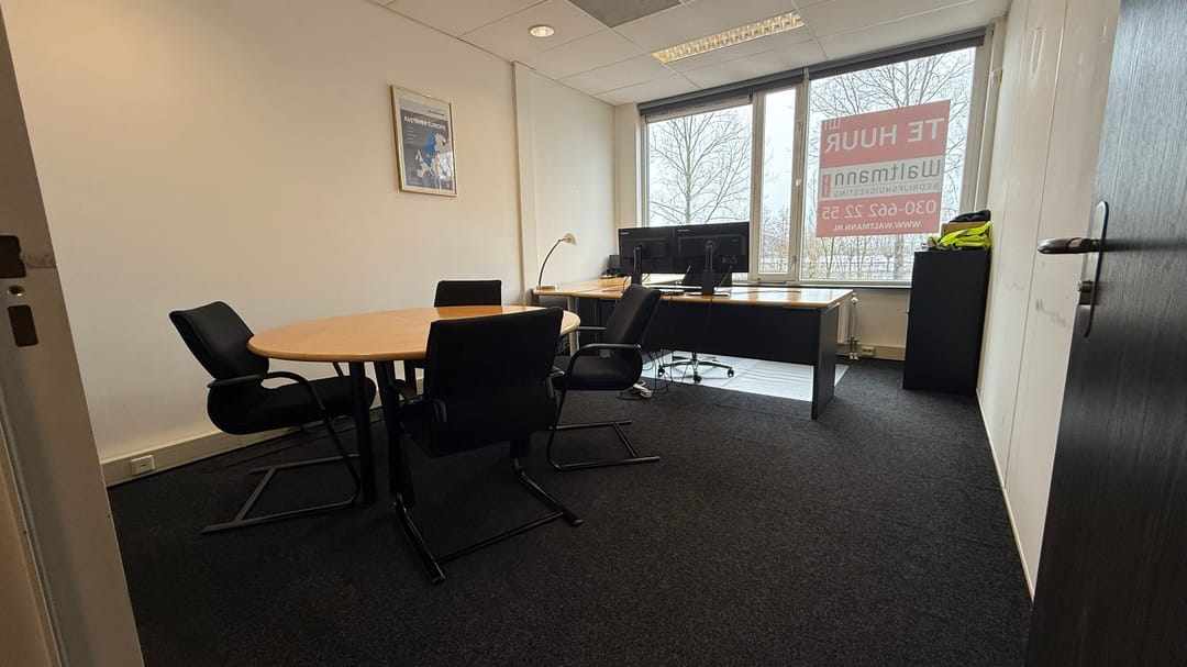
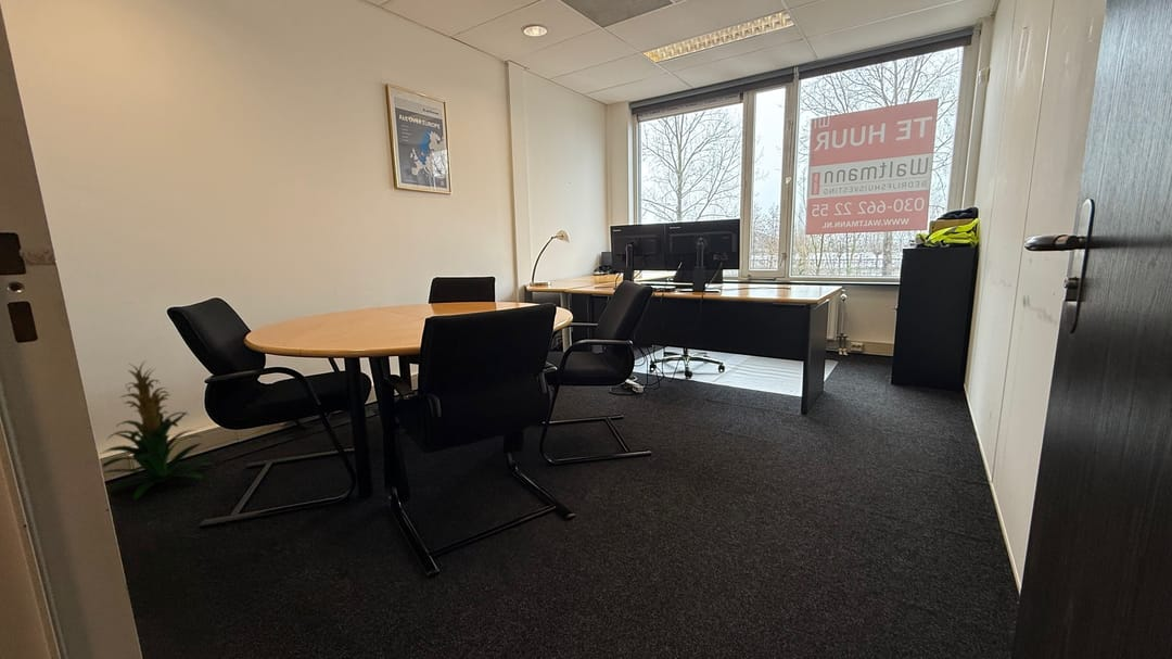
+ indoor plant [101,359,215,500]
